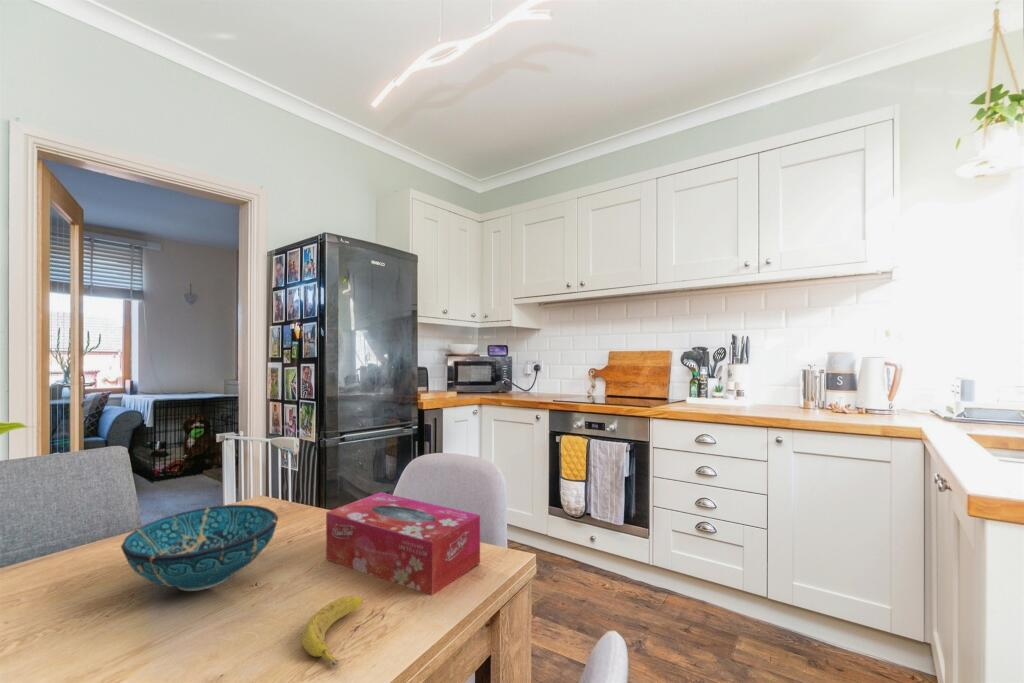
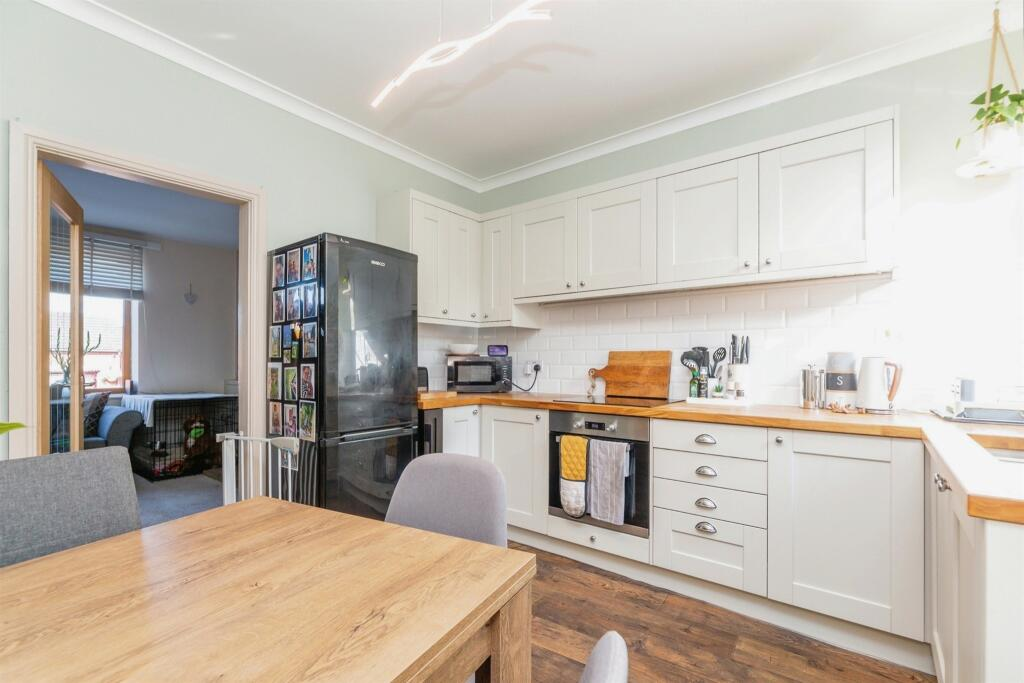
- decorative bowl [120,504,279,592]
- banana [301,595,364,666]
- tissue box [325,491,481,596]
